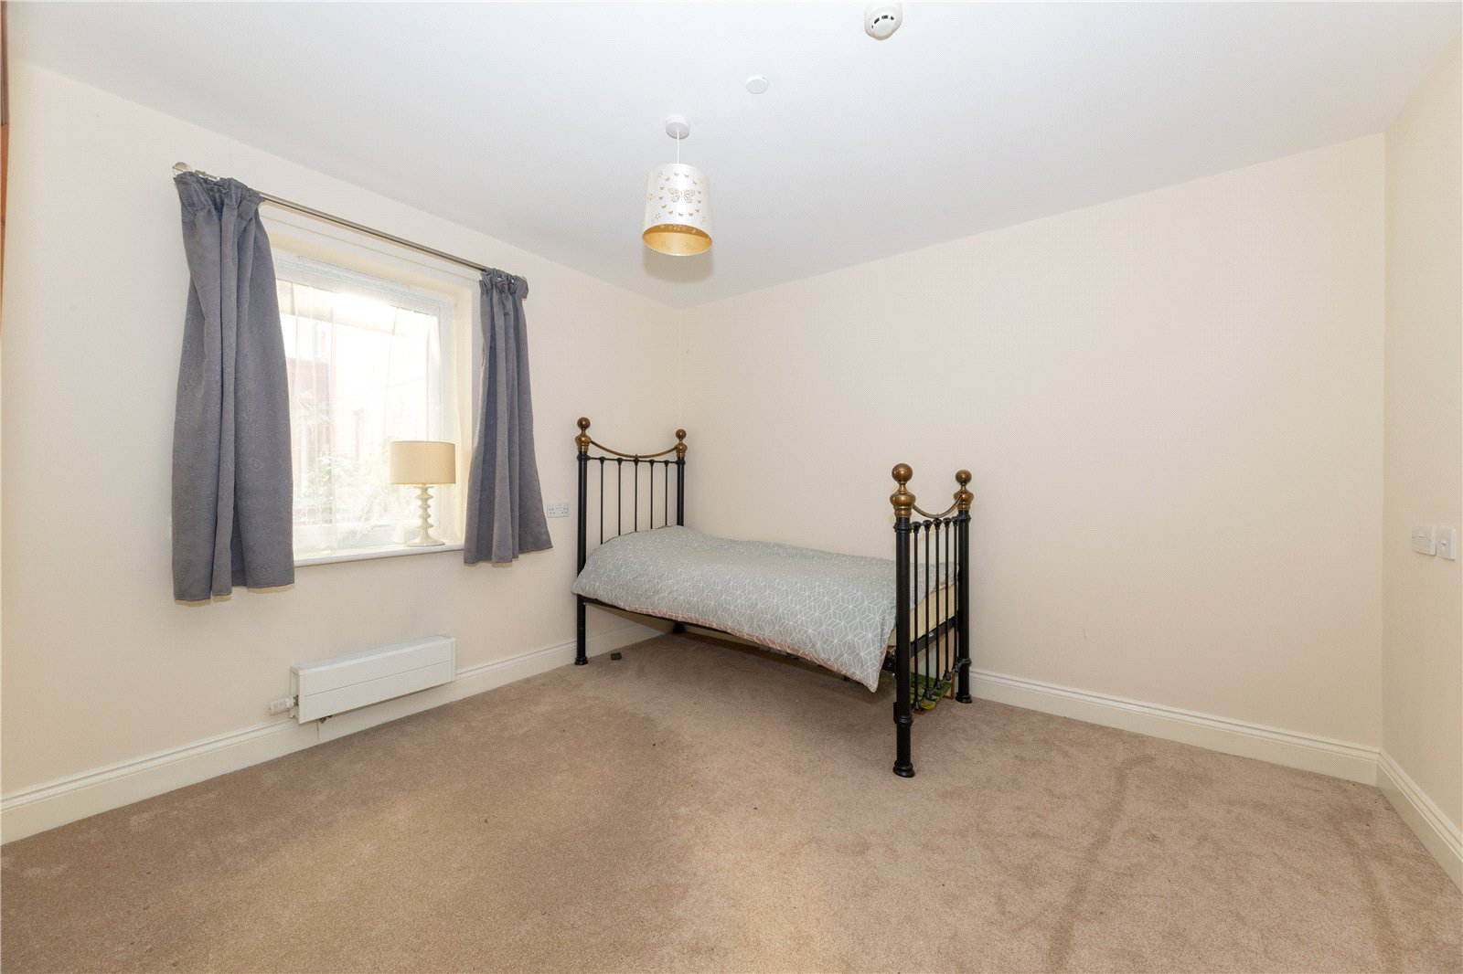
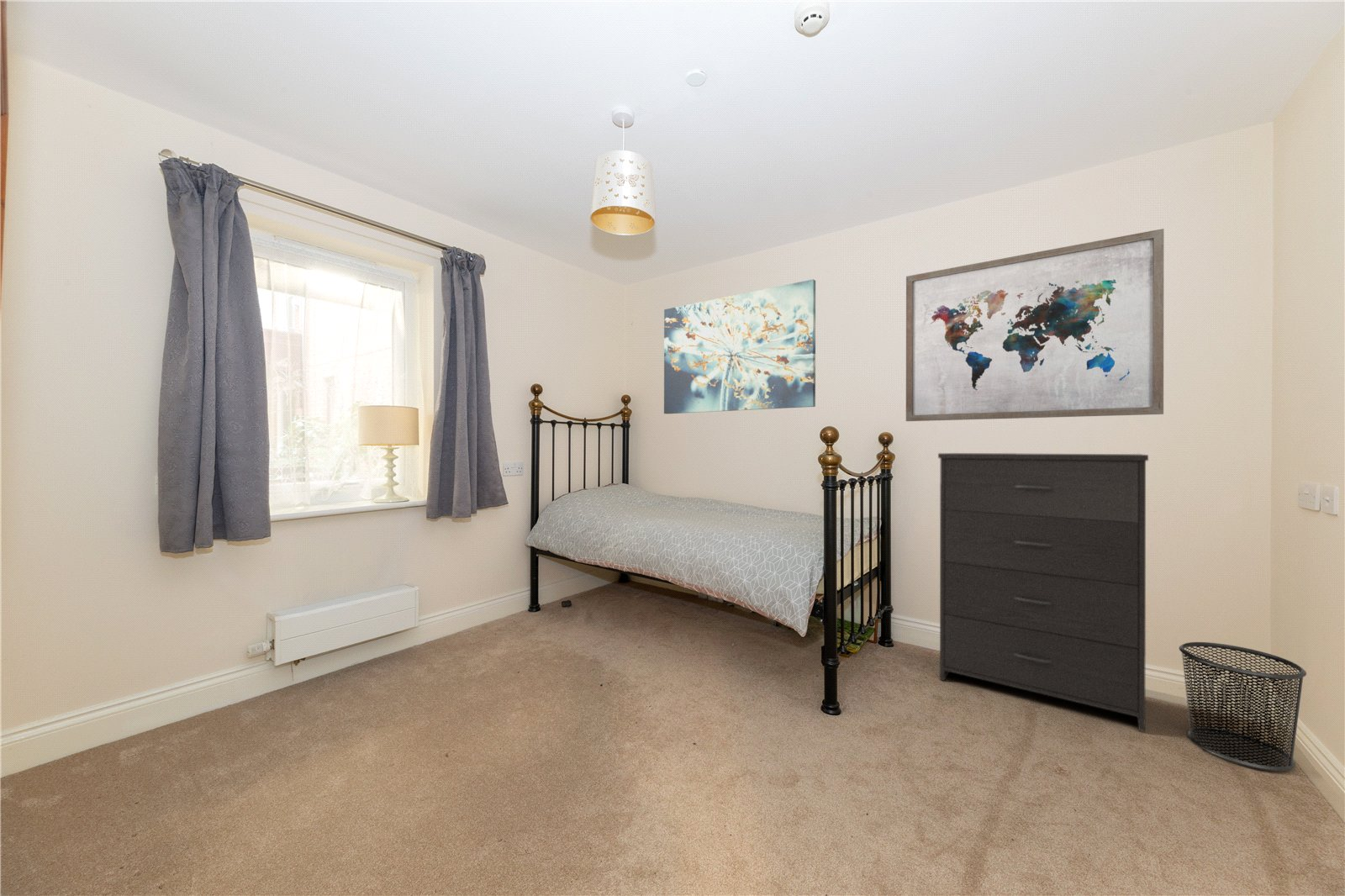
+ wall art [663,278,816,414]
+ dresser [937,452,1149,732]
+ wall art [905,228,1164,422]
+ waste bin [1179,641,1307,772]
